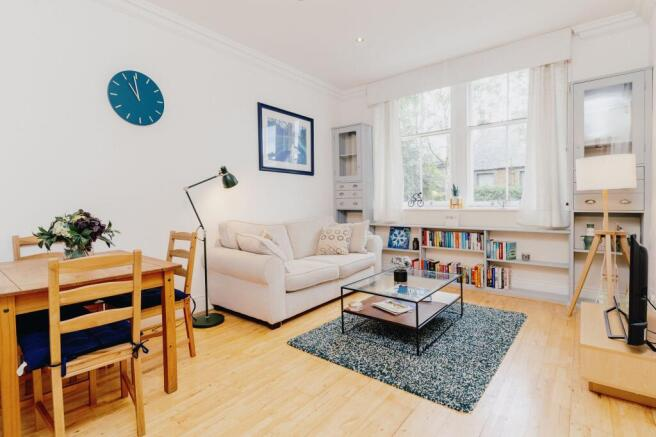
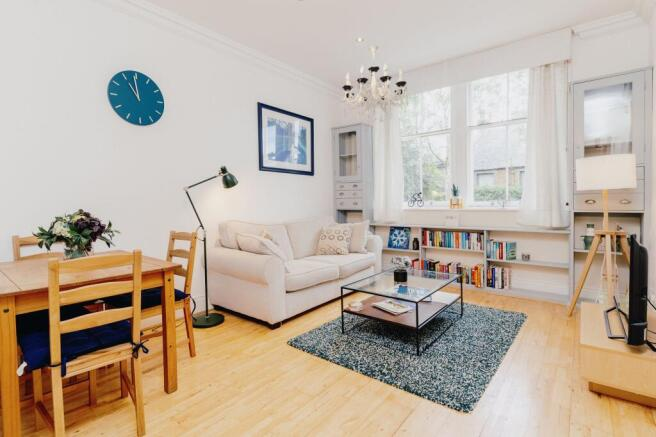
+ chandelier [341,45,409,125]
